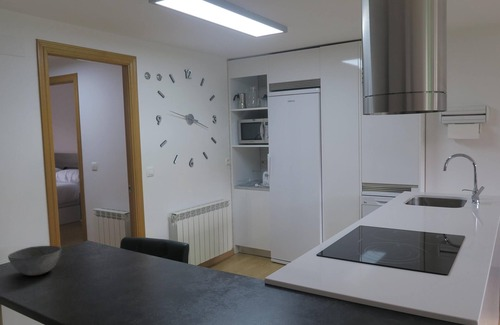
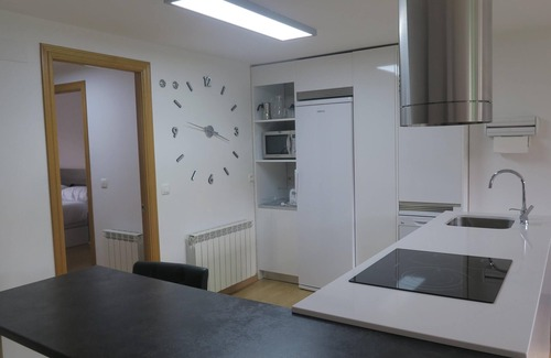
- bowl [7,245,63,277]
